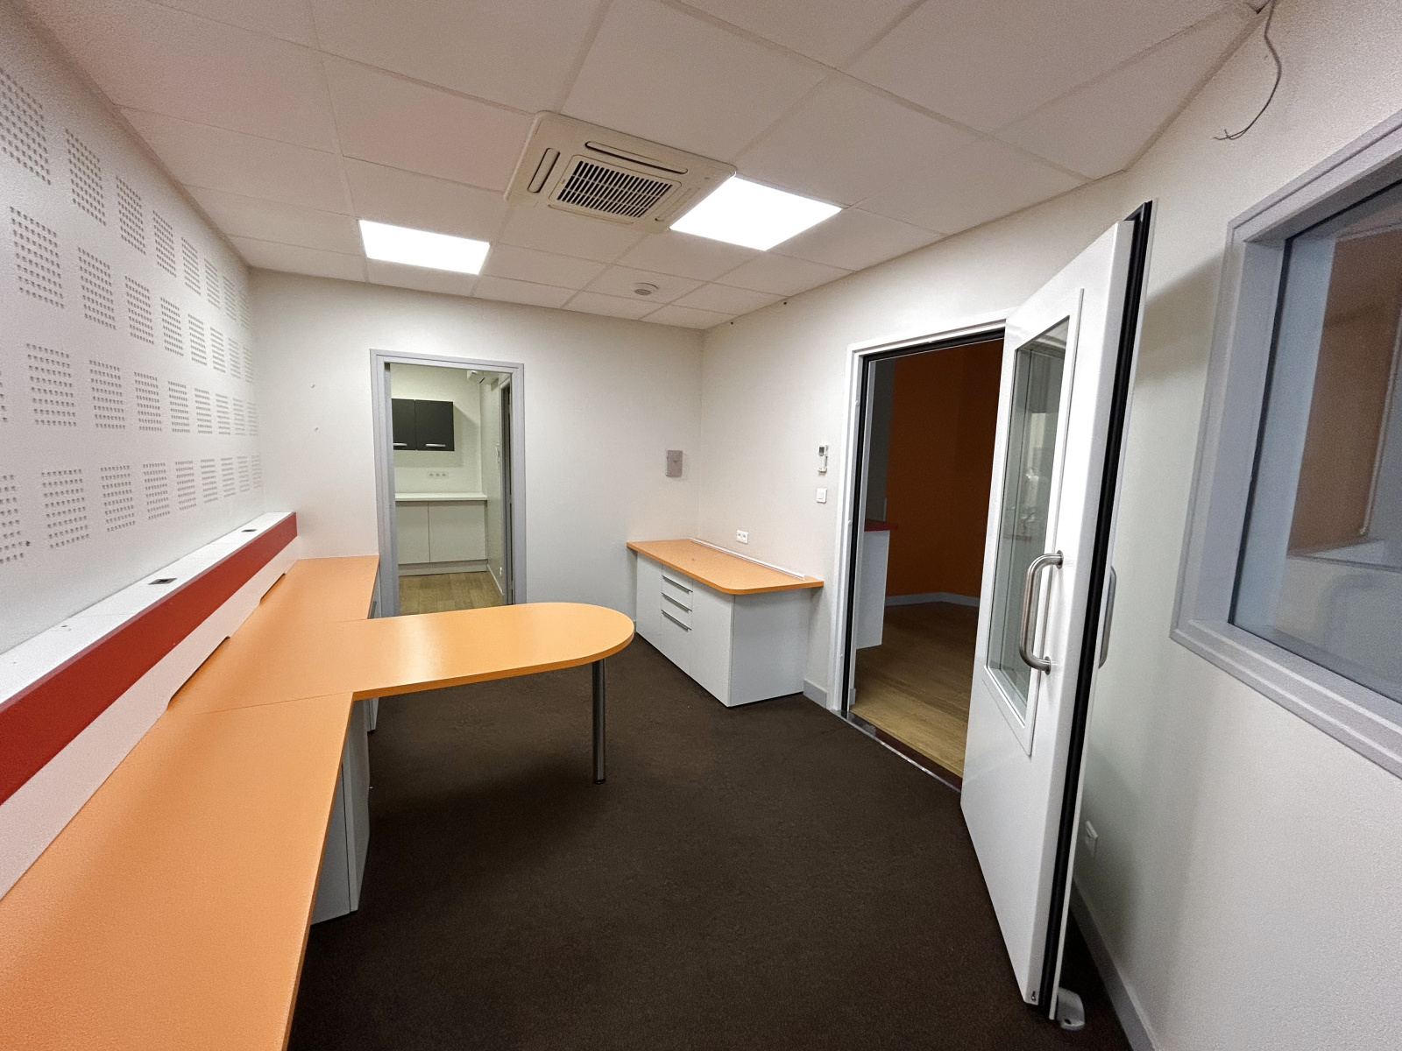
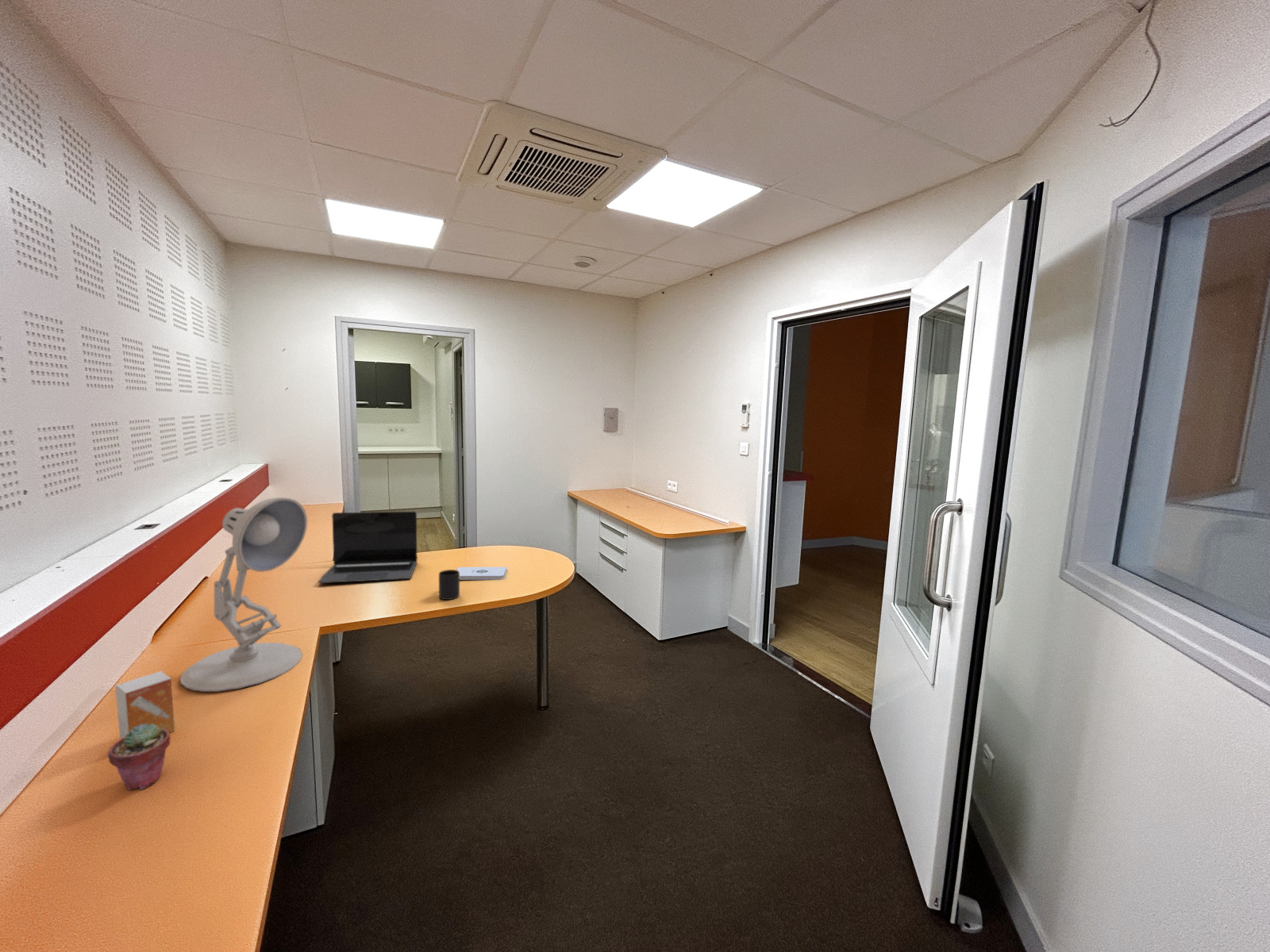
+ notepad [456,566,507,581]
+ laptop [318,511,418,584]
+ desk lamp [180,497,308,693]
+ potted succulent [107,724,171,791]
+ small box [114,670,175,739]
+ mug [438,569,460,601]
